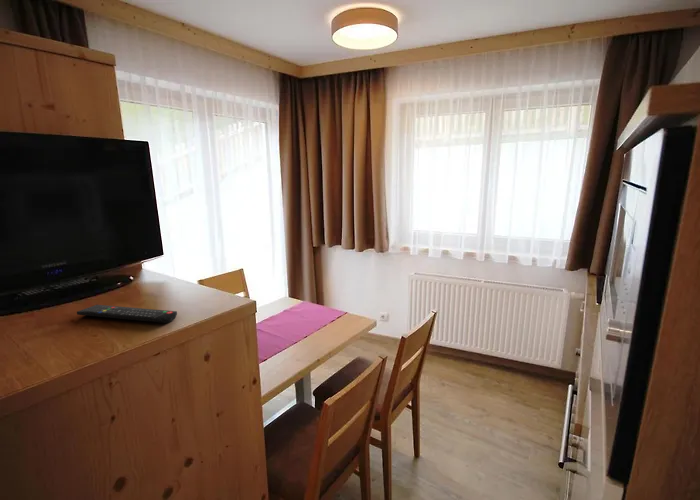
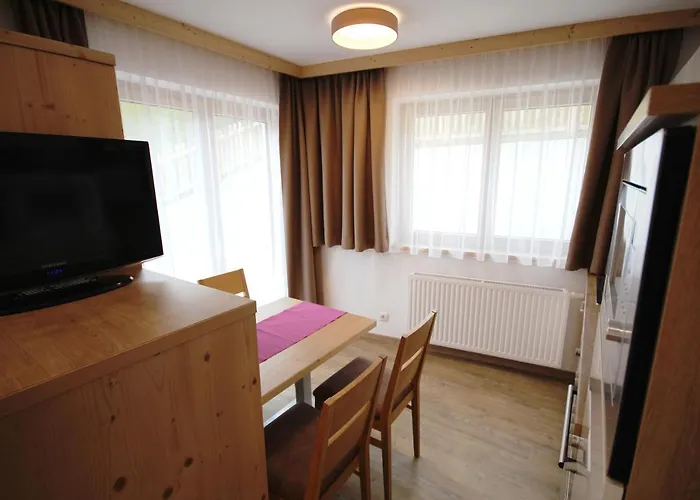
- remote control [76,304,178,324]
